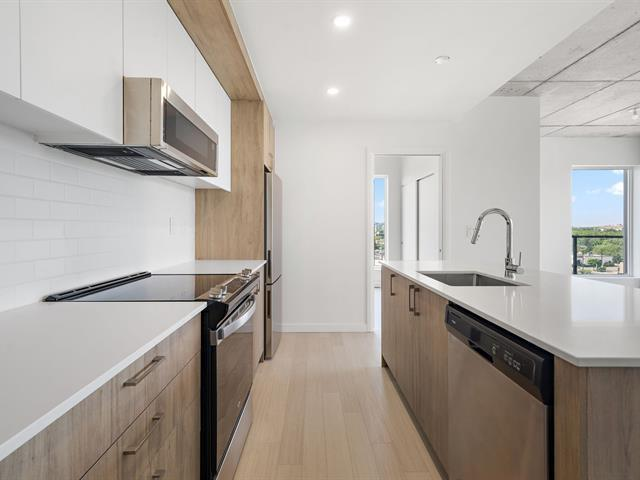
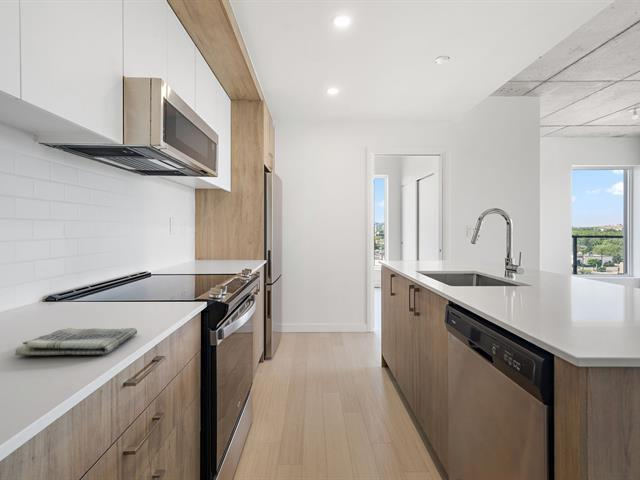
+ dish towel [14,327,138,356]
